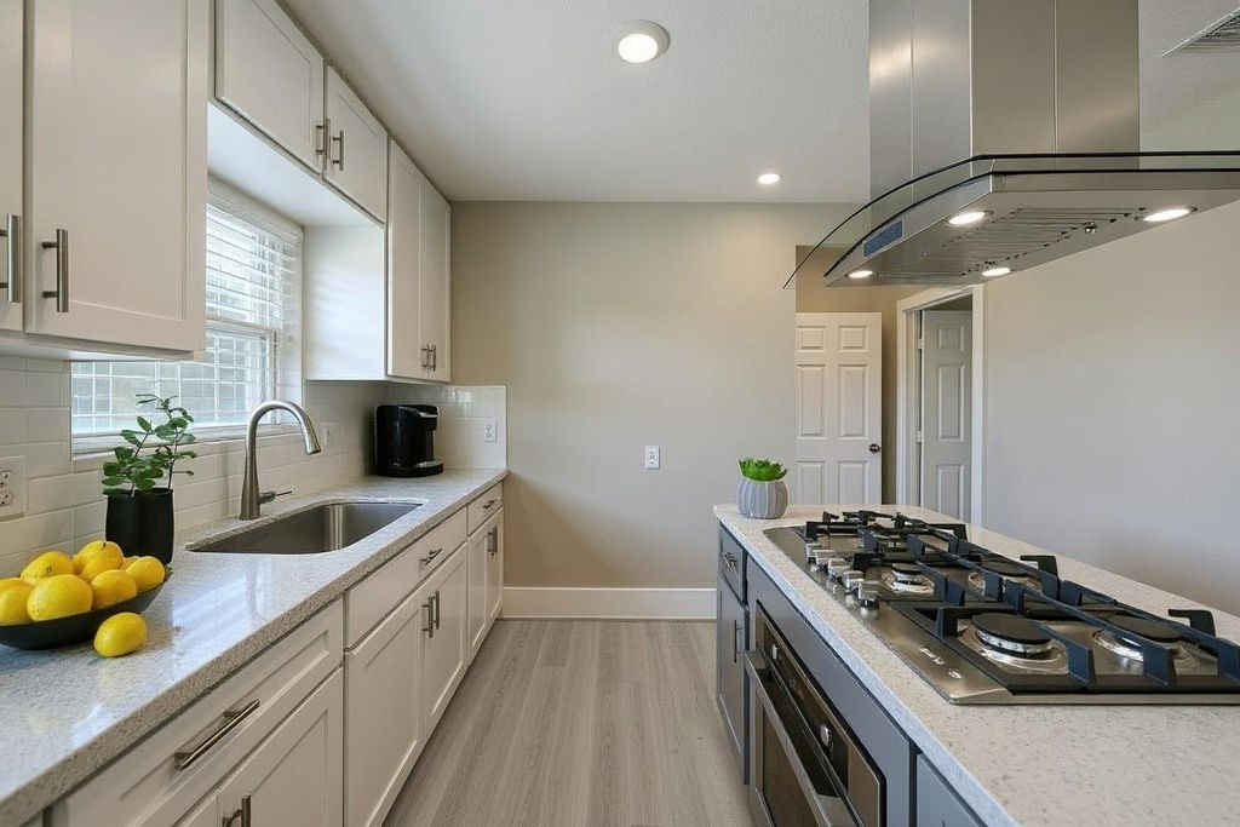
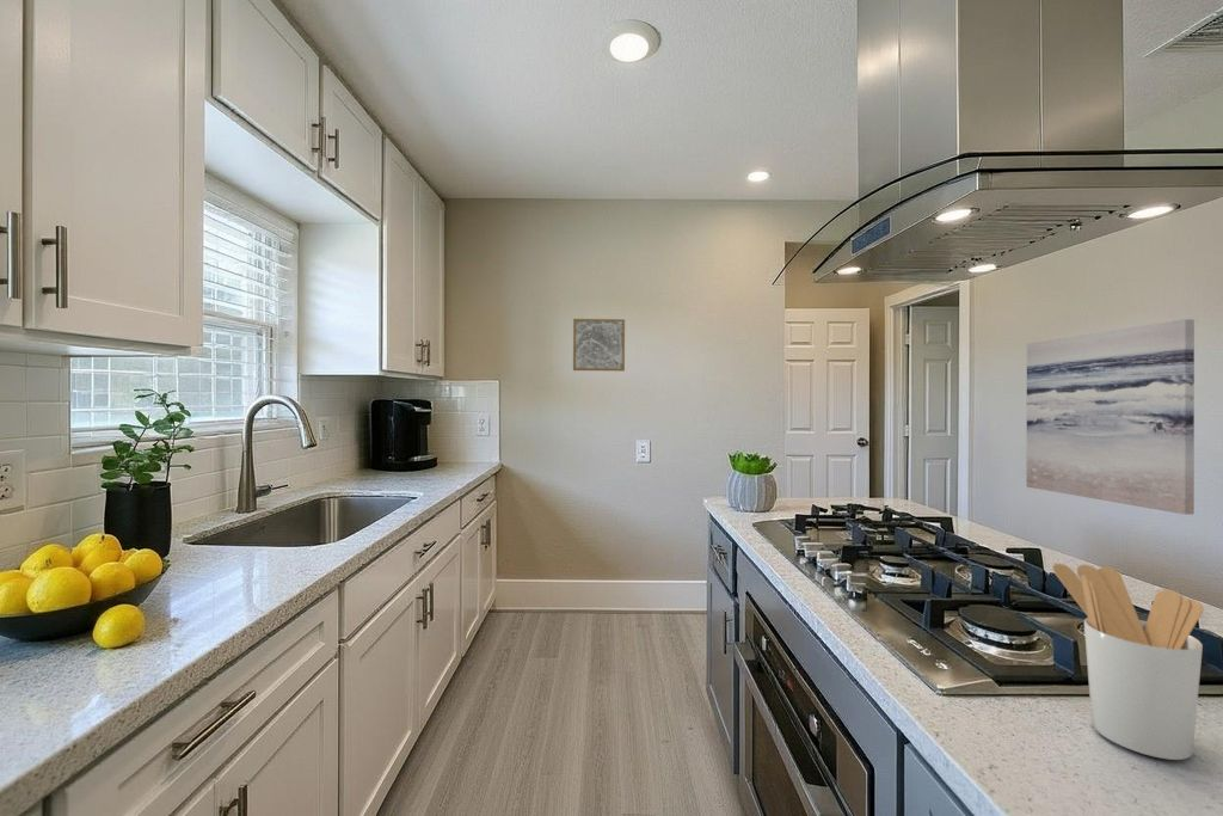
+ utensil holder [1051,563,1204,761]
+ wall art [572,318,626,373]
+ wall art [1025,318,1196,516]
